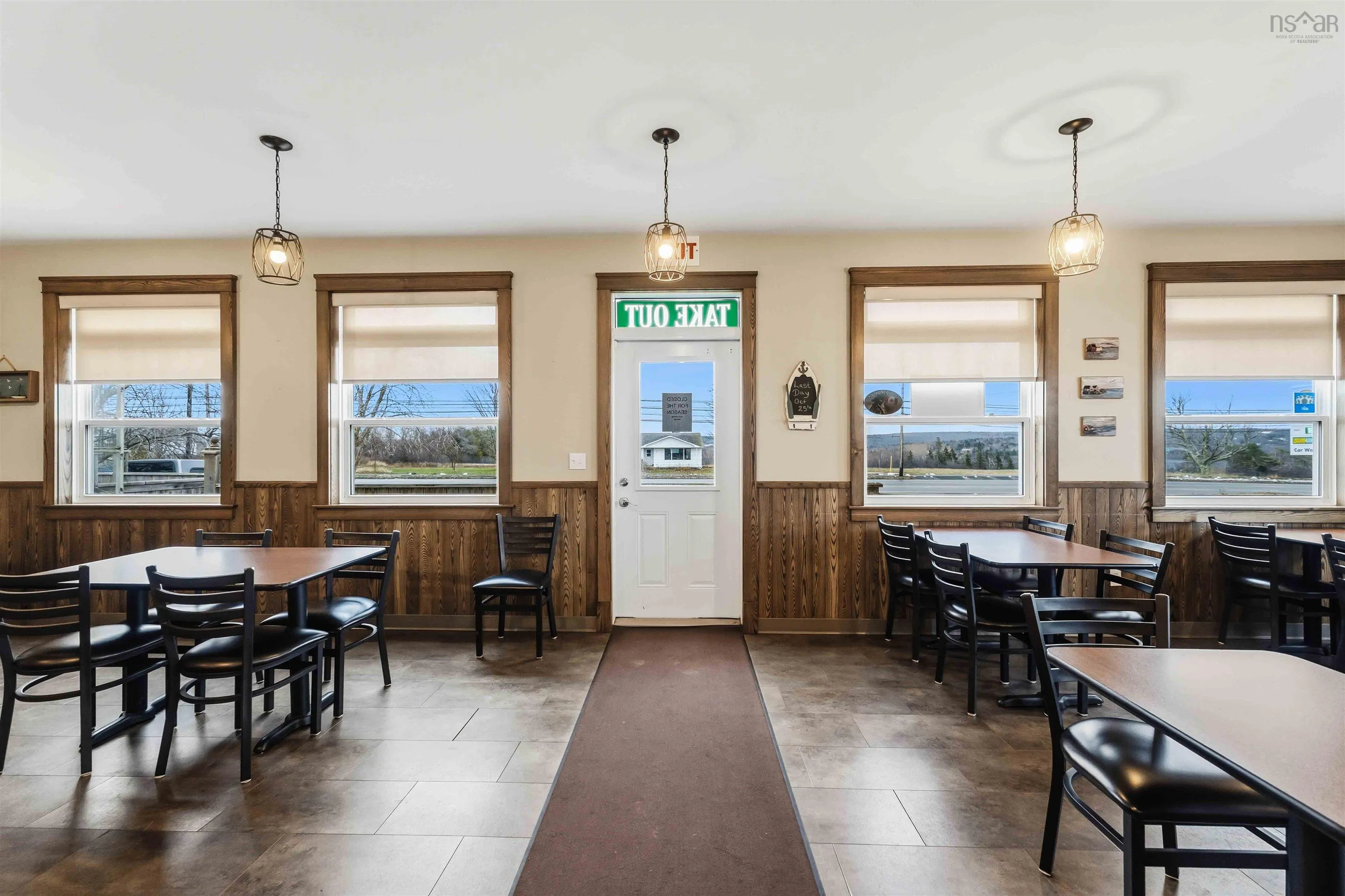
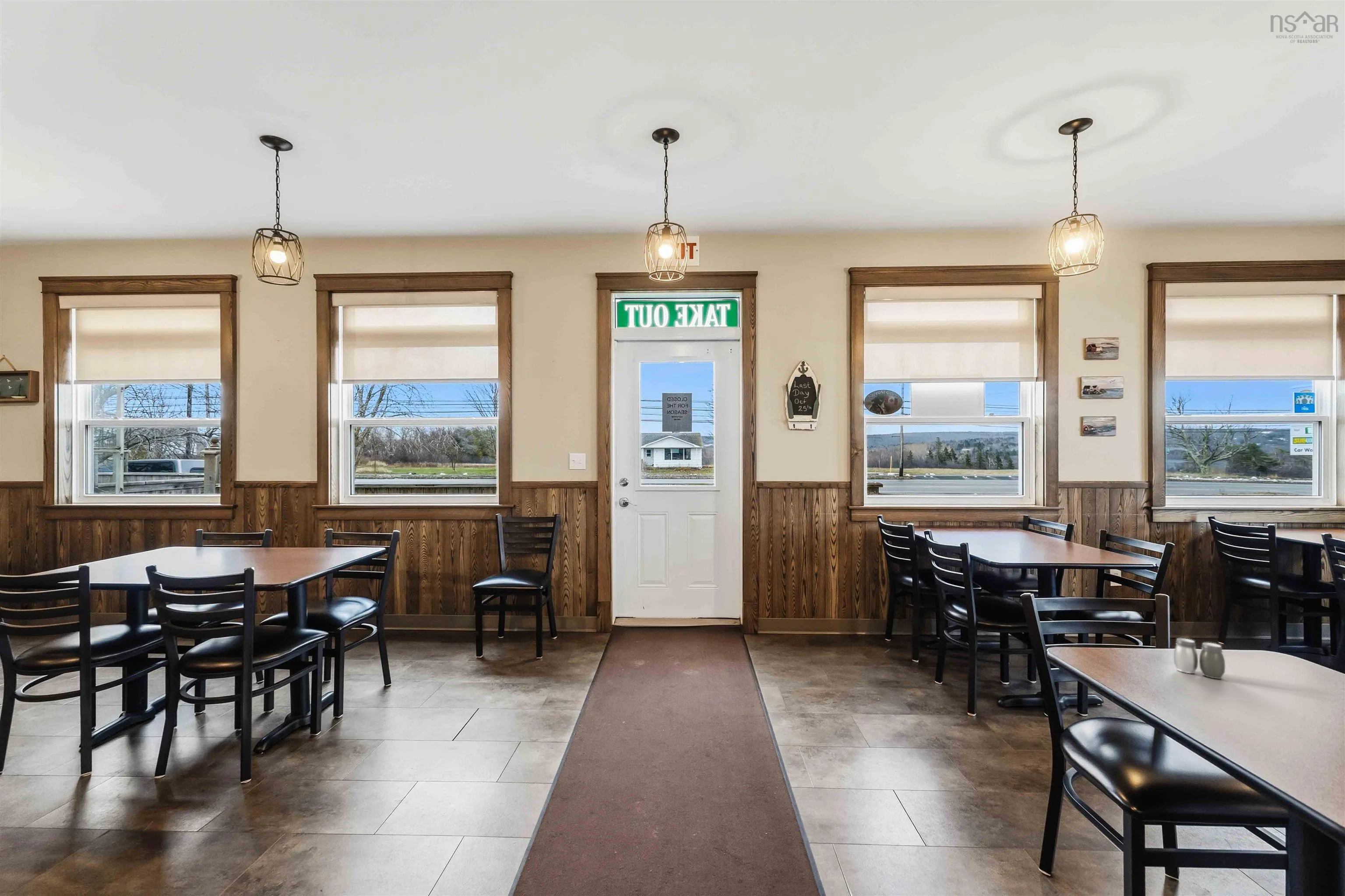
+ salt and pepper shaker [1173,638,1225,679]
